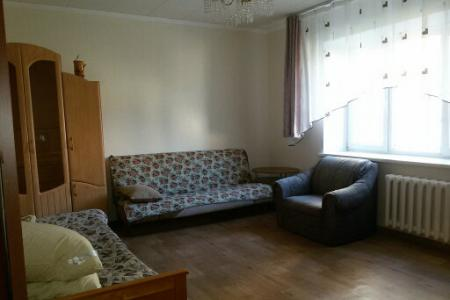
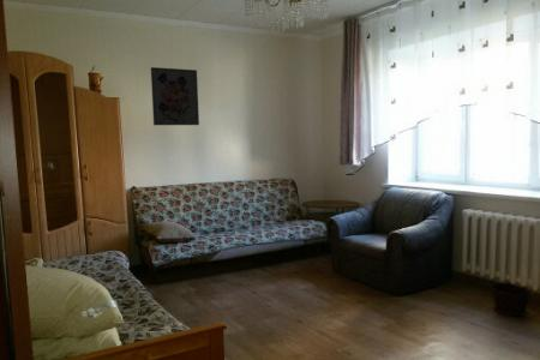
+ wall art [150,66,200,126]
+ clay pot [490,281,534,317]
